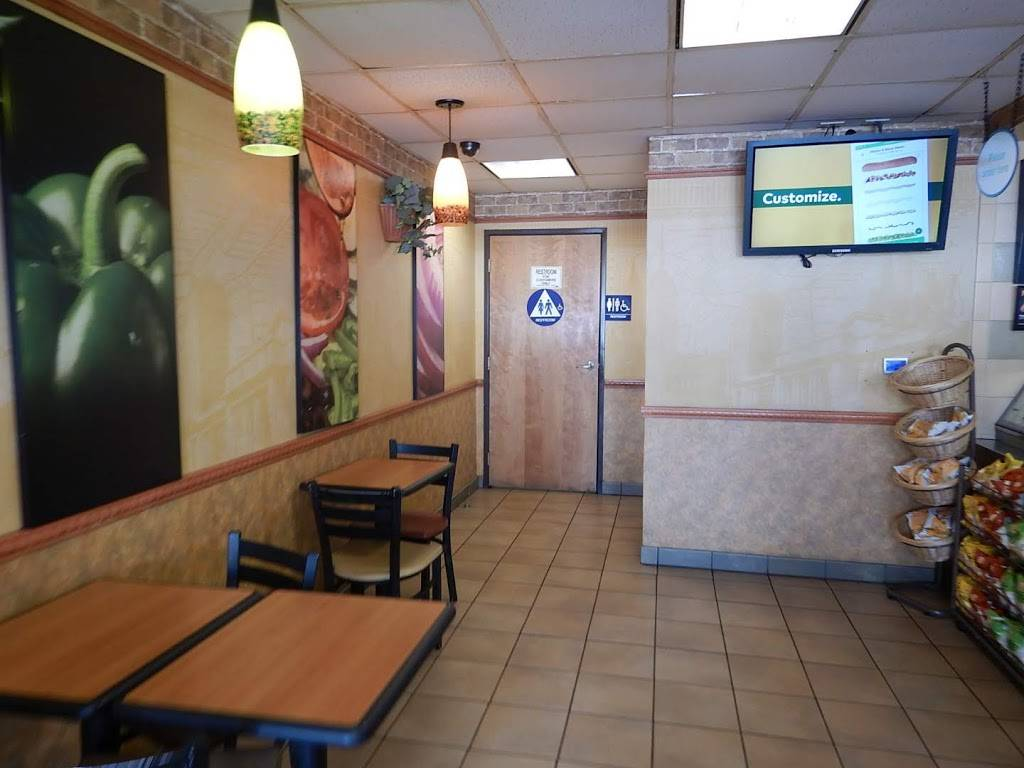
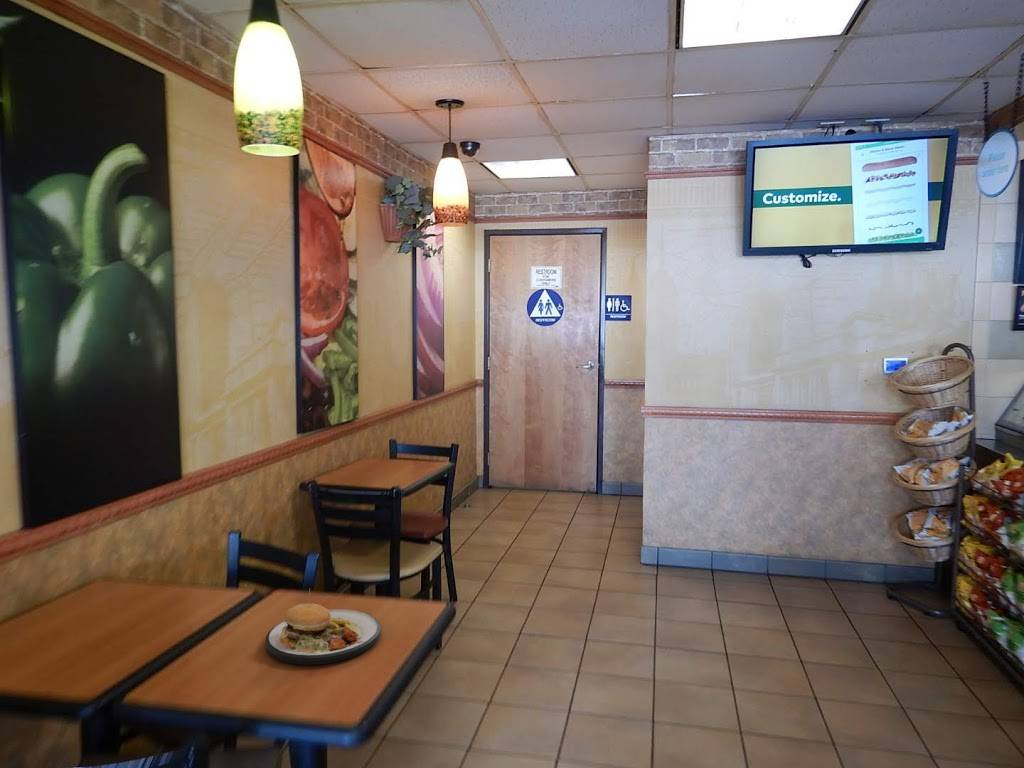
+ plate [265,589,382,666]
